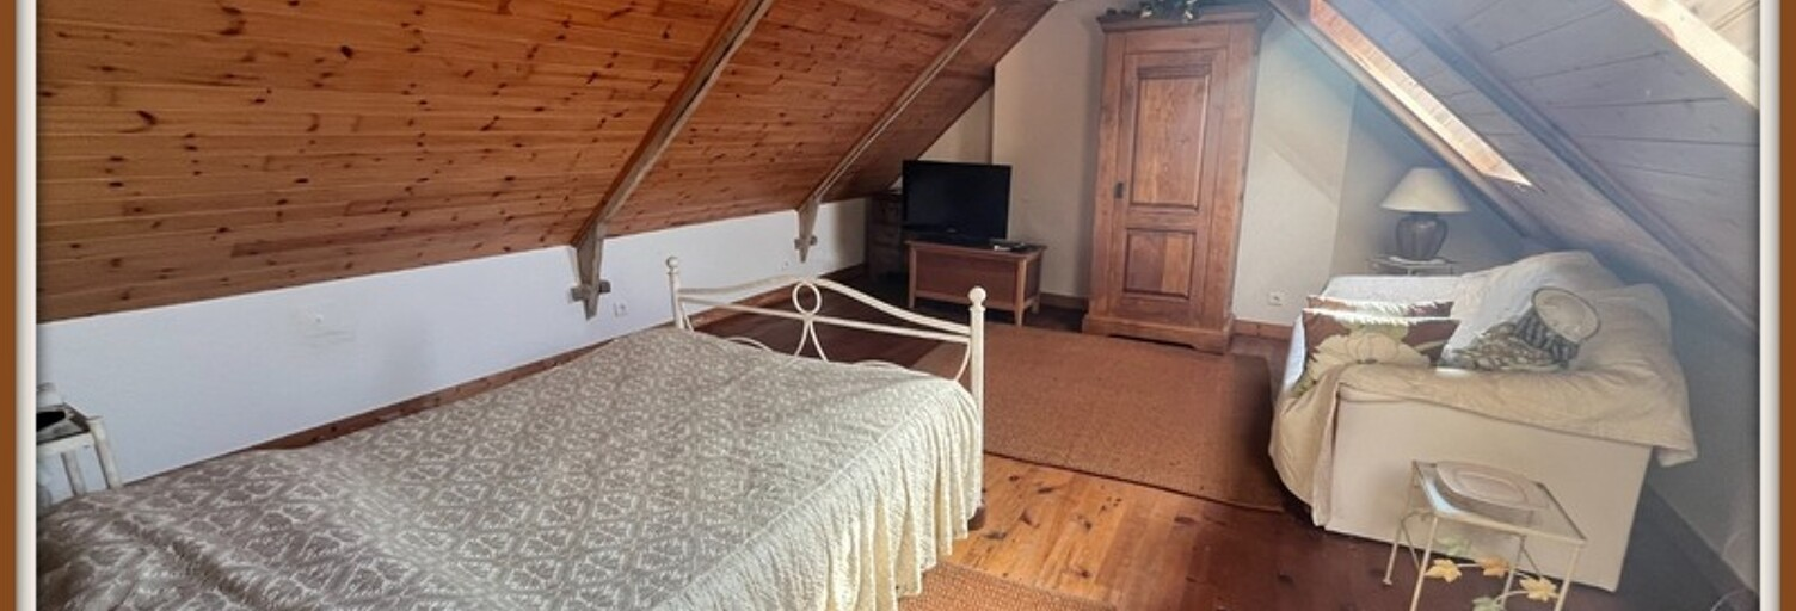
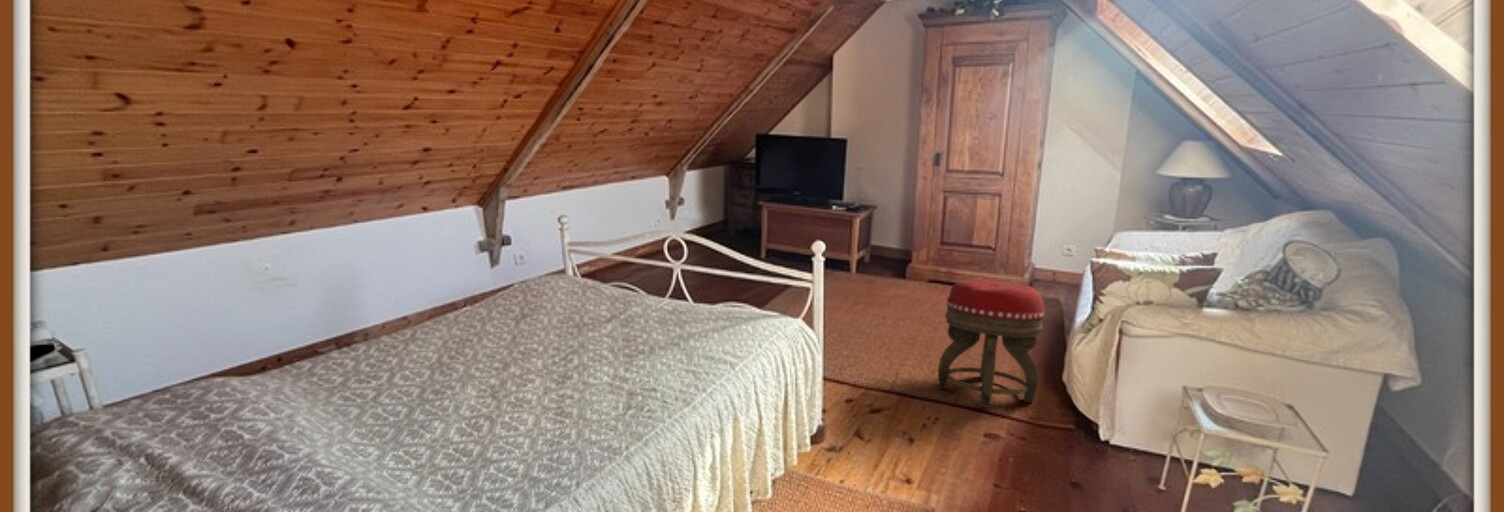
+ footstool [937,278,1046,409]
